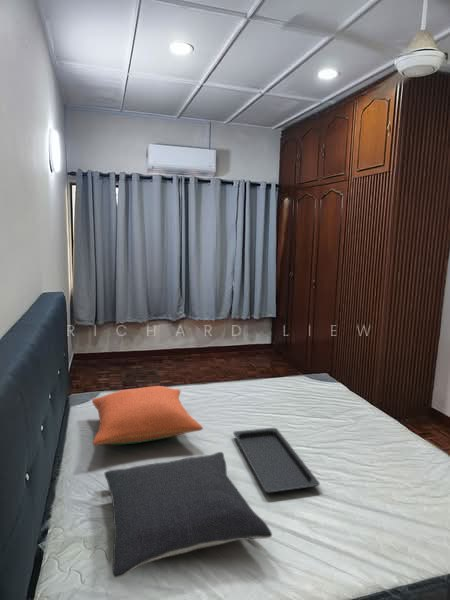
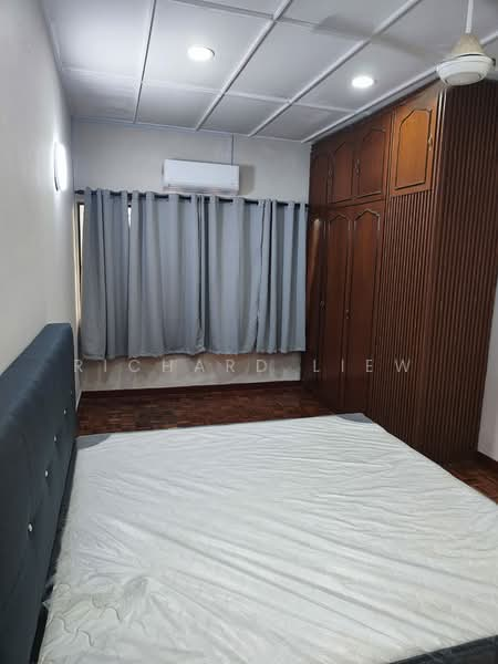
- pillow [91,385,204,446]
- serving tray [232,427,321,493]
- pillow [103,451,273,579]
